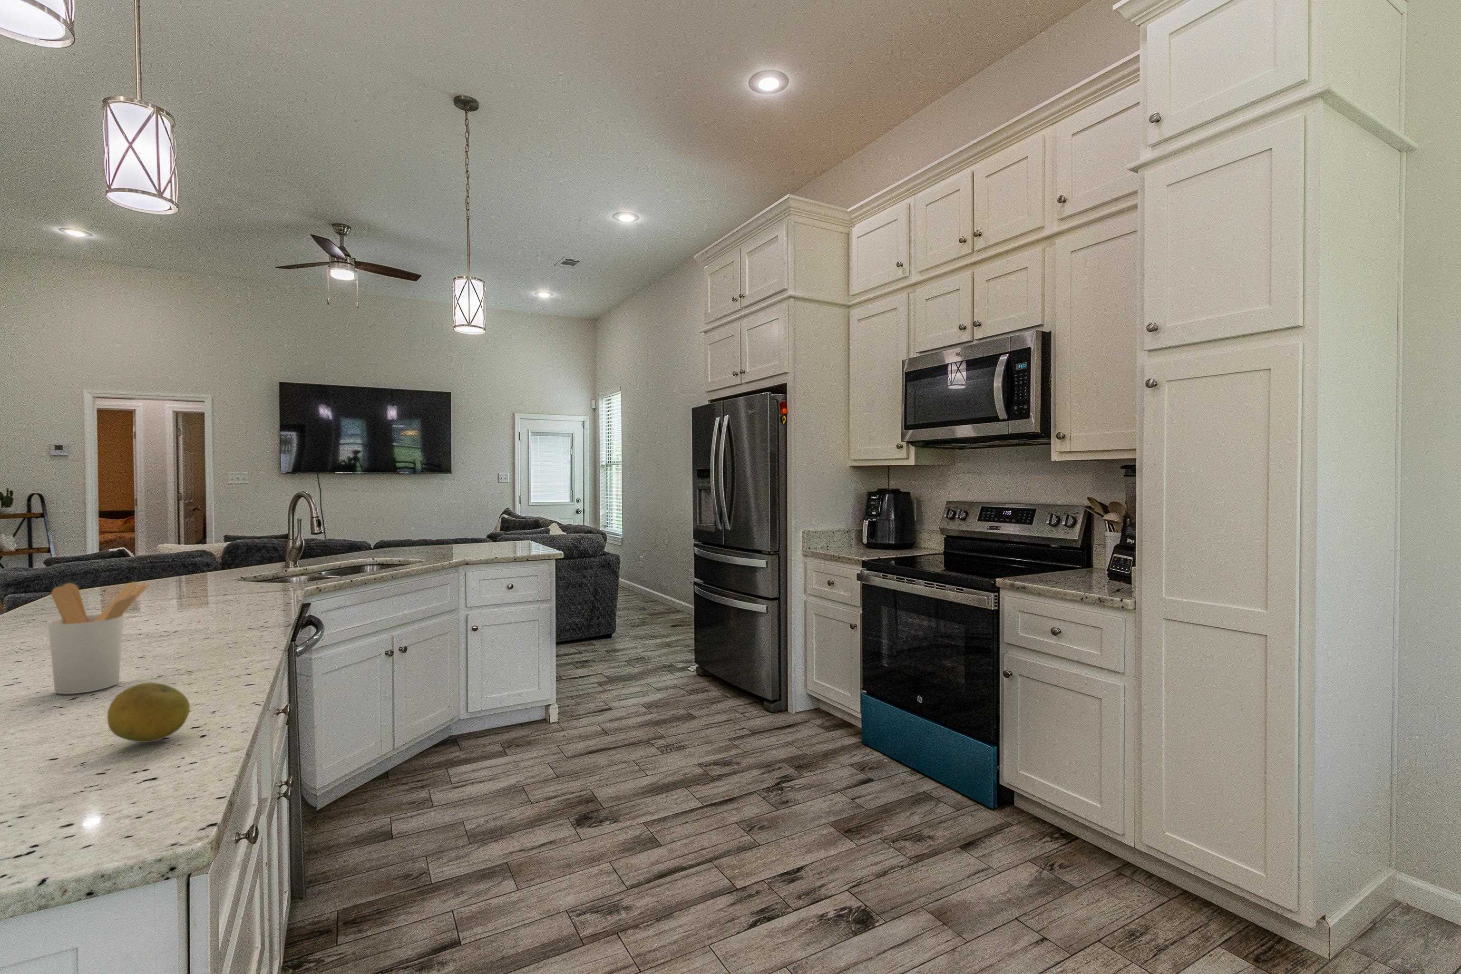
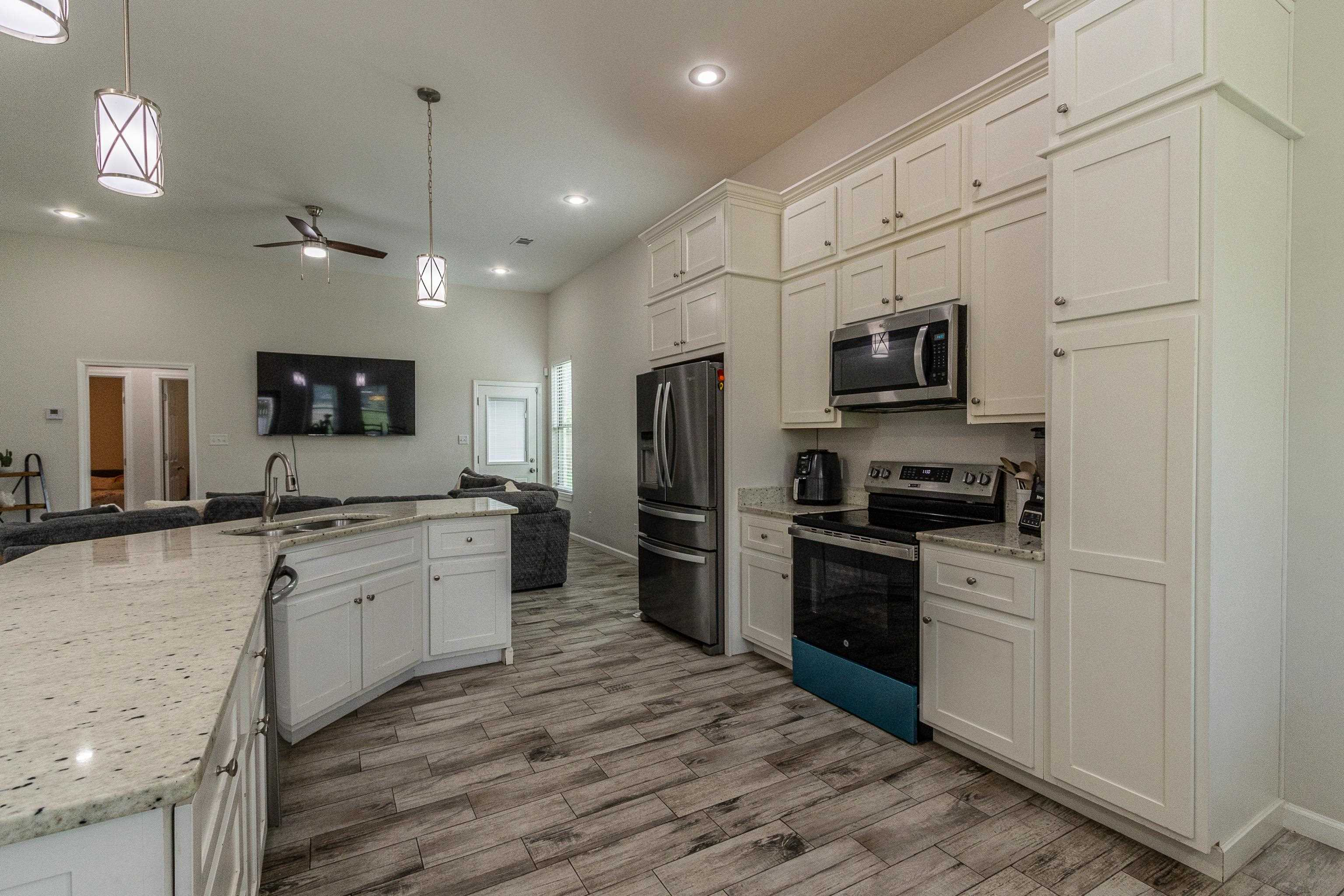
- utensil holder [48,582,151,695]
- fruit [107,682,190,742]
